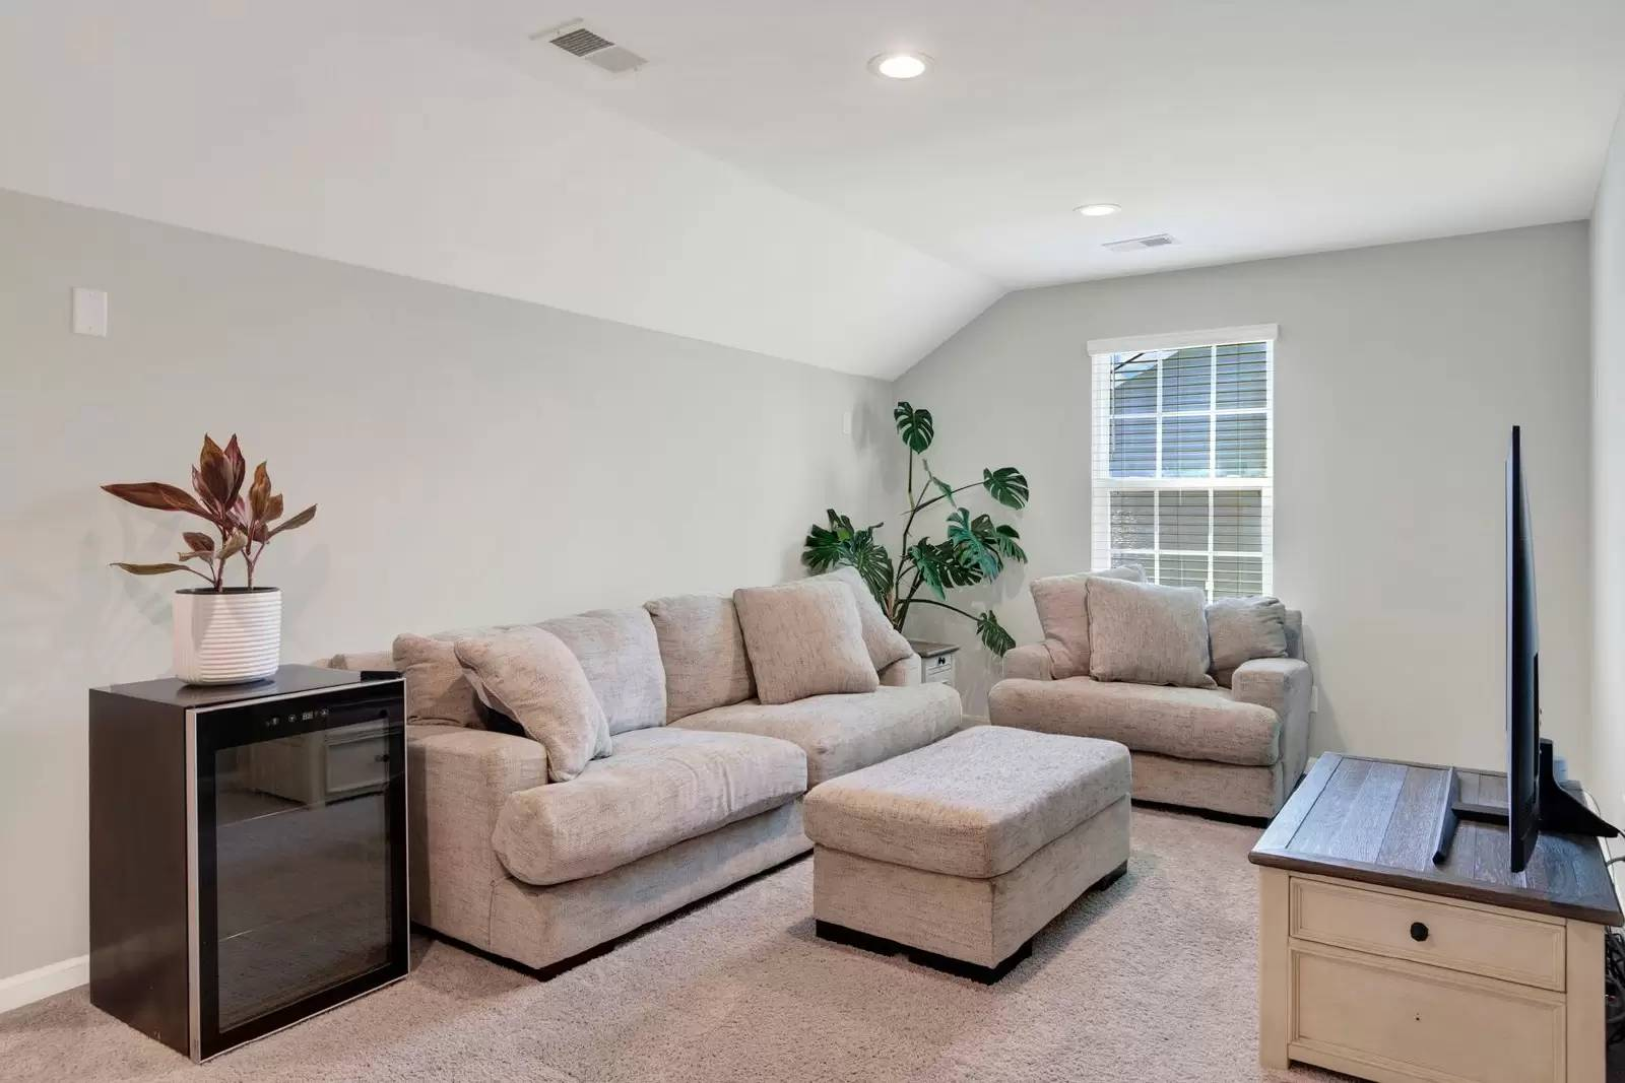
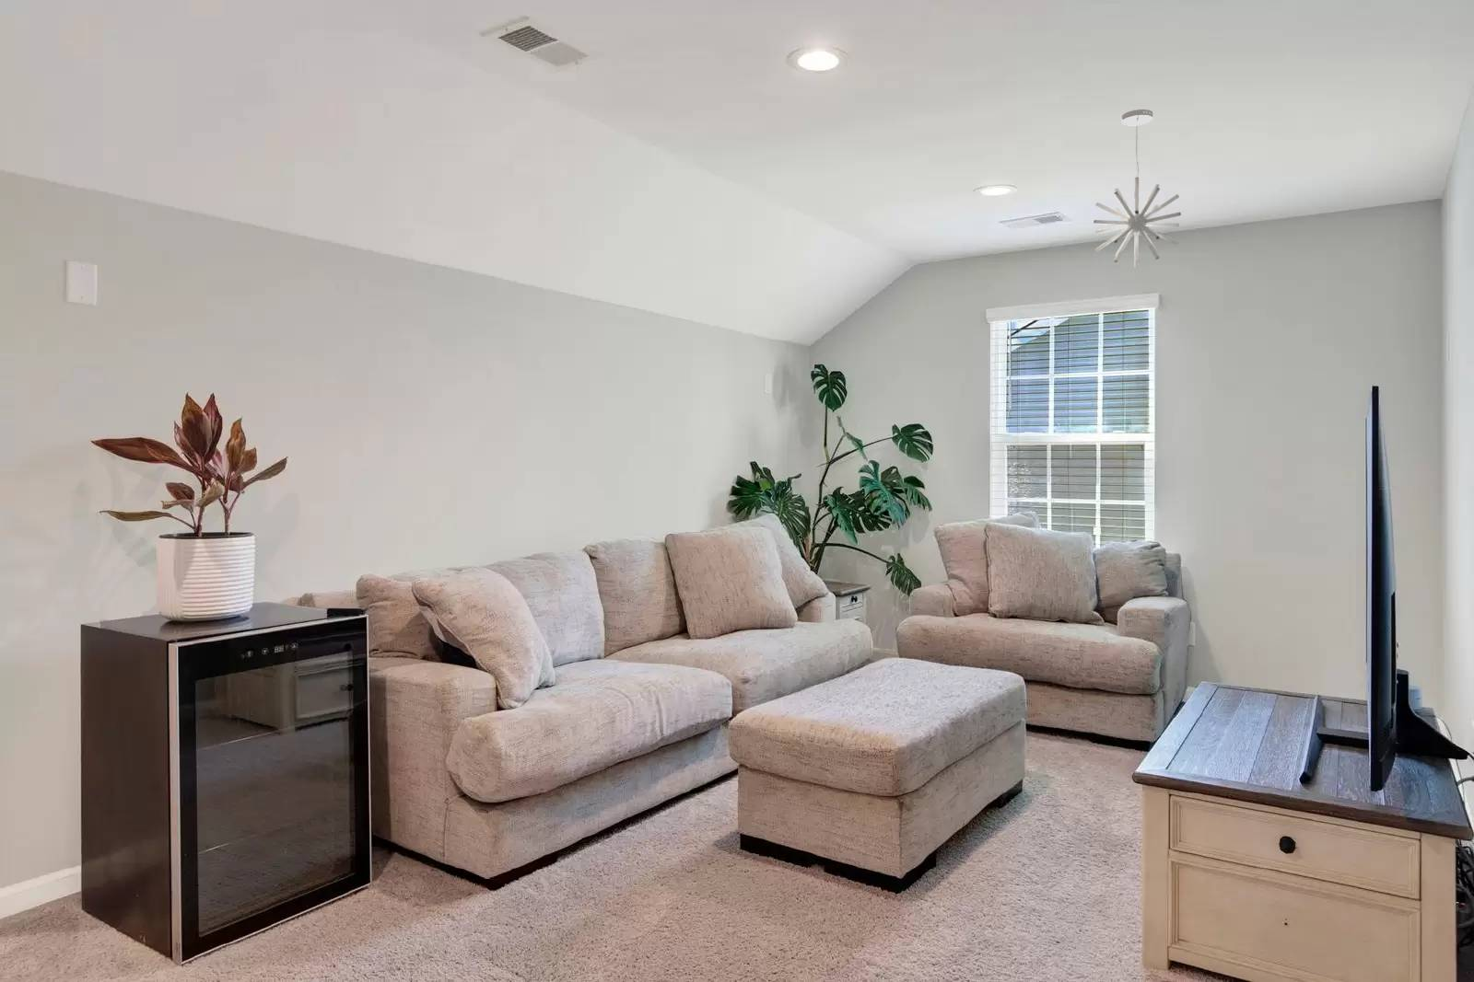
+ pendant light [1092,109,1182,267]
